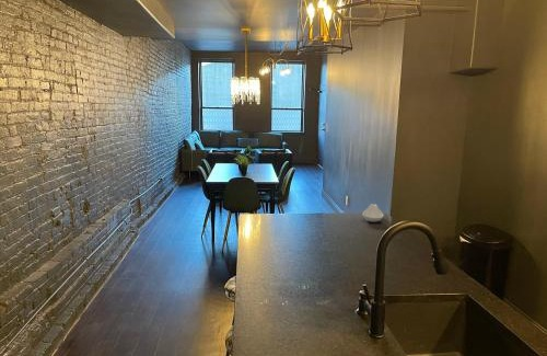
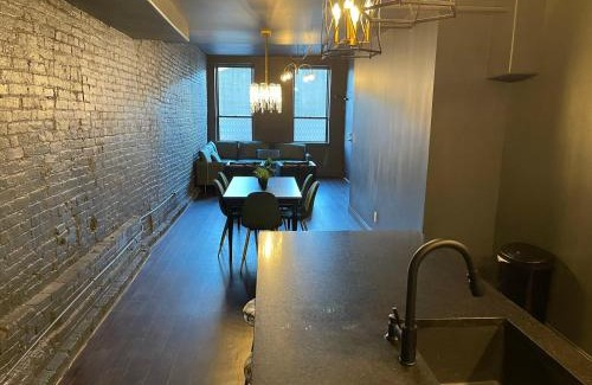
- spoon rest [361,203,385,223]
